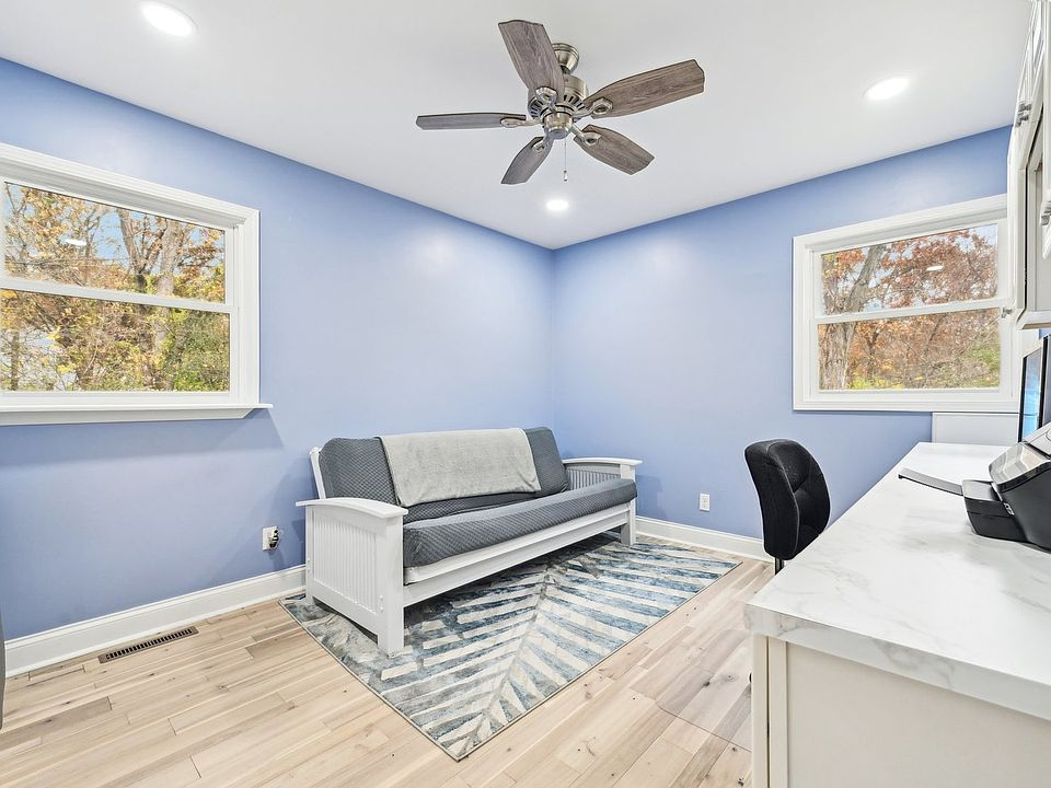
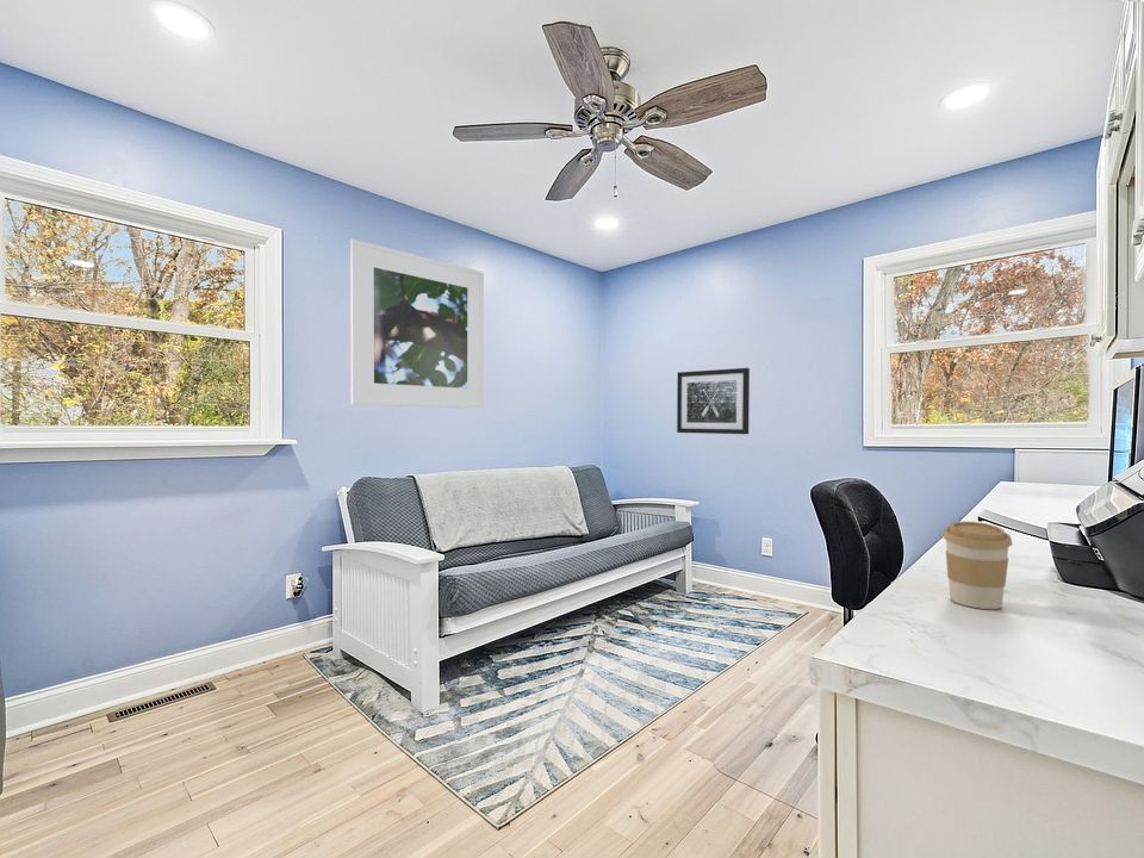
+ wall art [676,367,751,435]
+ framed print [349,238,485,409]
+ coffee cup [941,521,1014,610]
